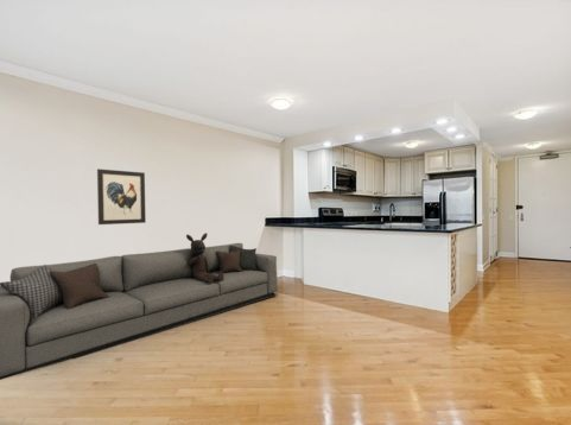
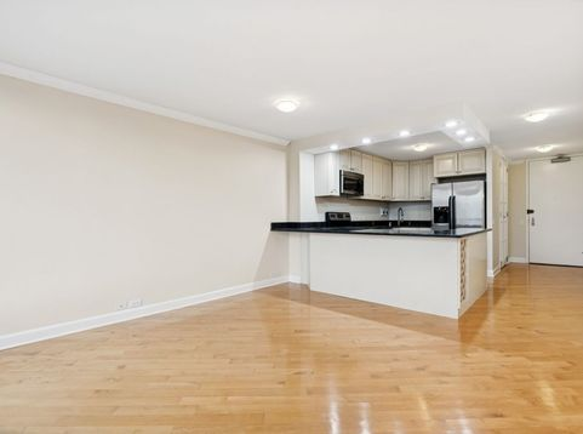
- wall art [96,167,147,226]
- sofa [0,231,279,381]
